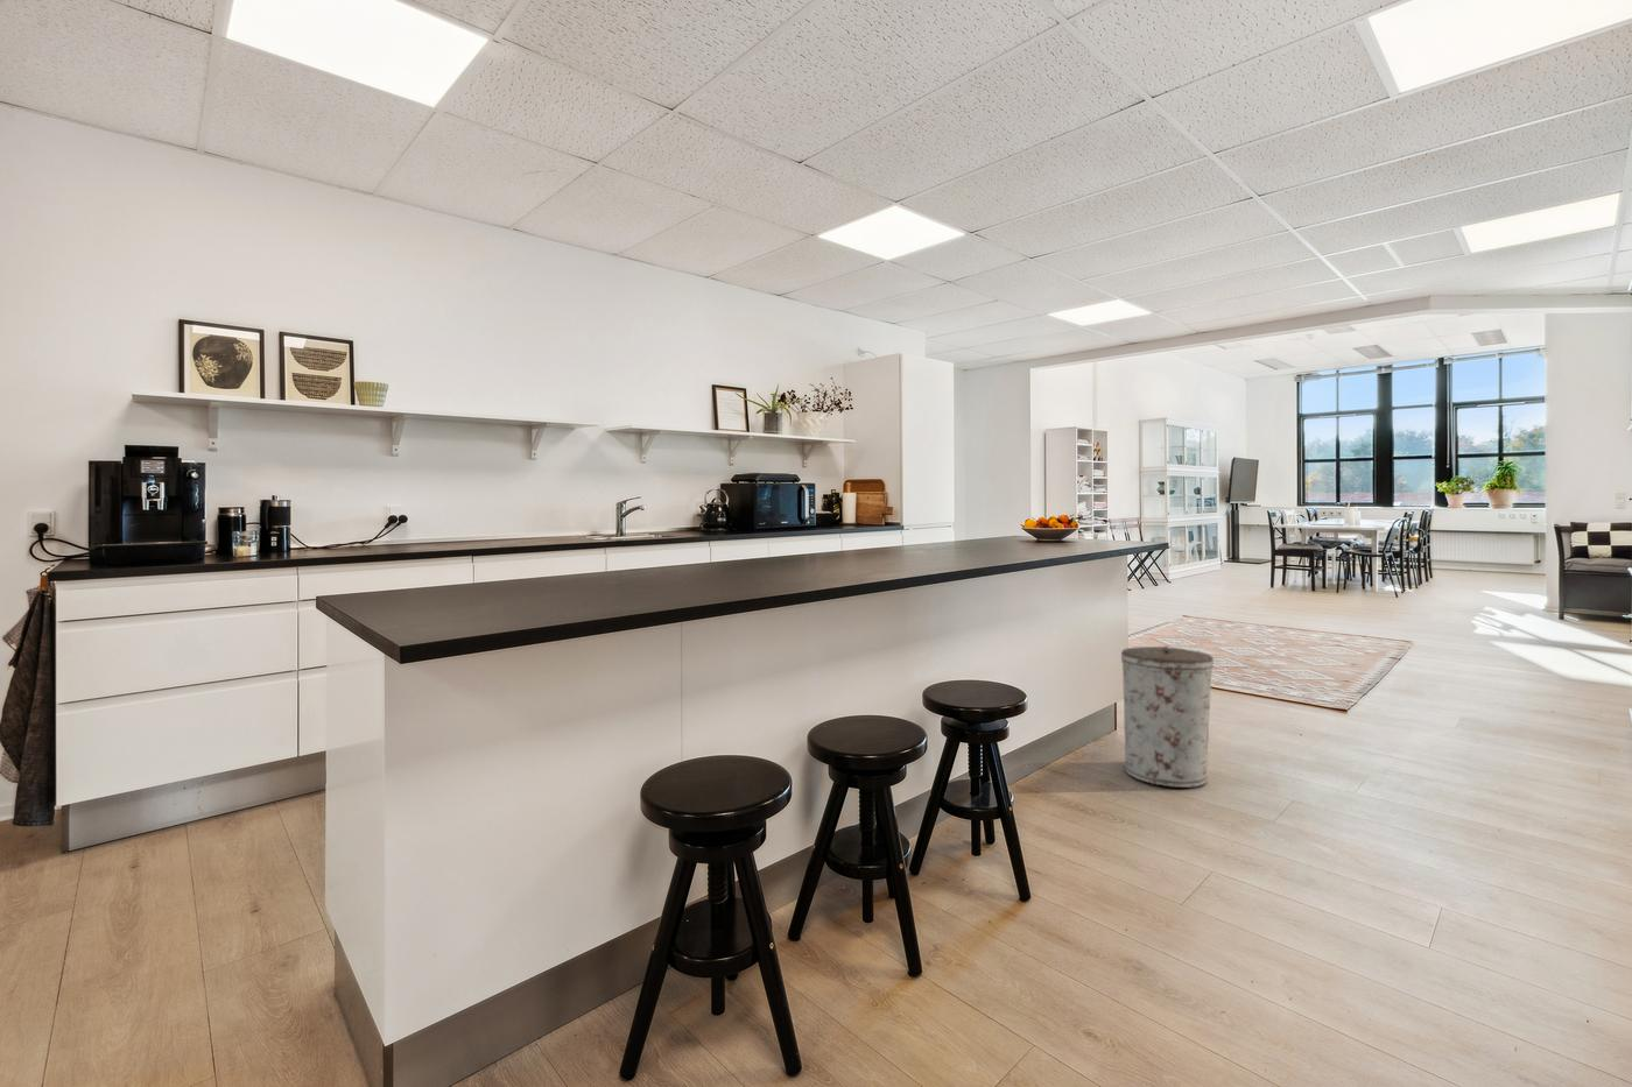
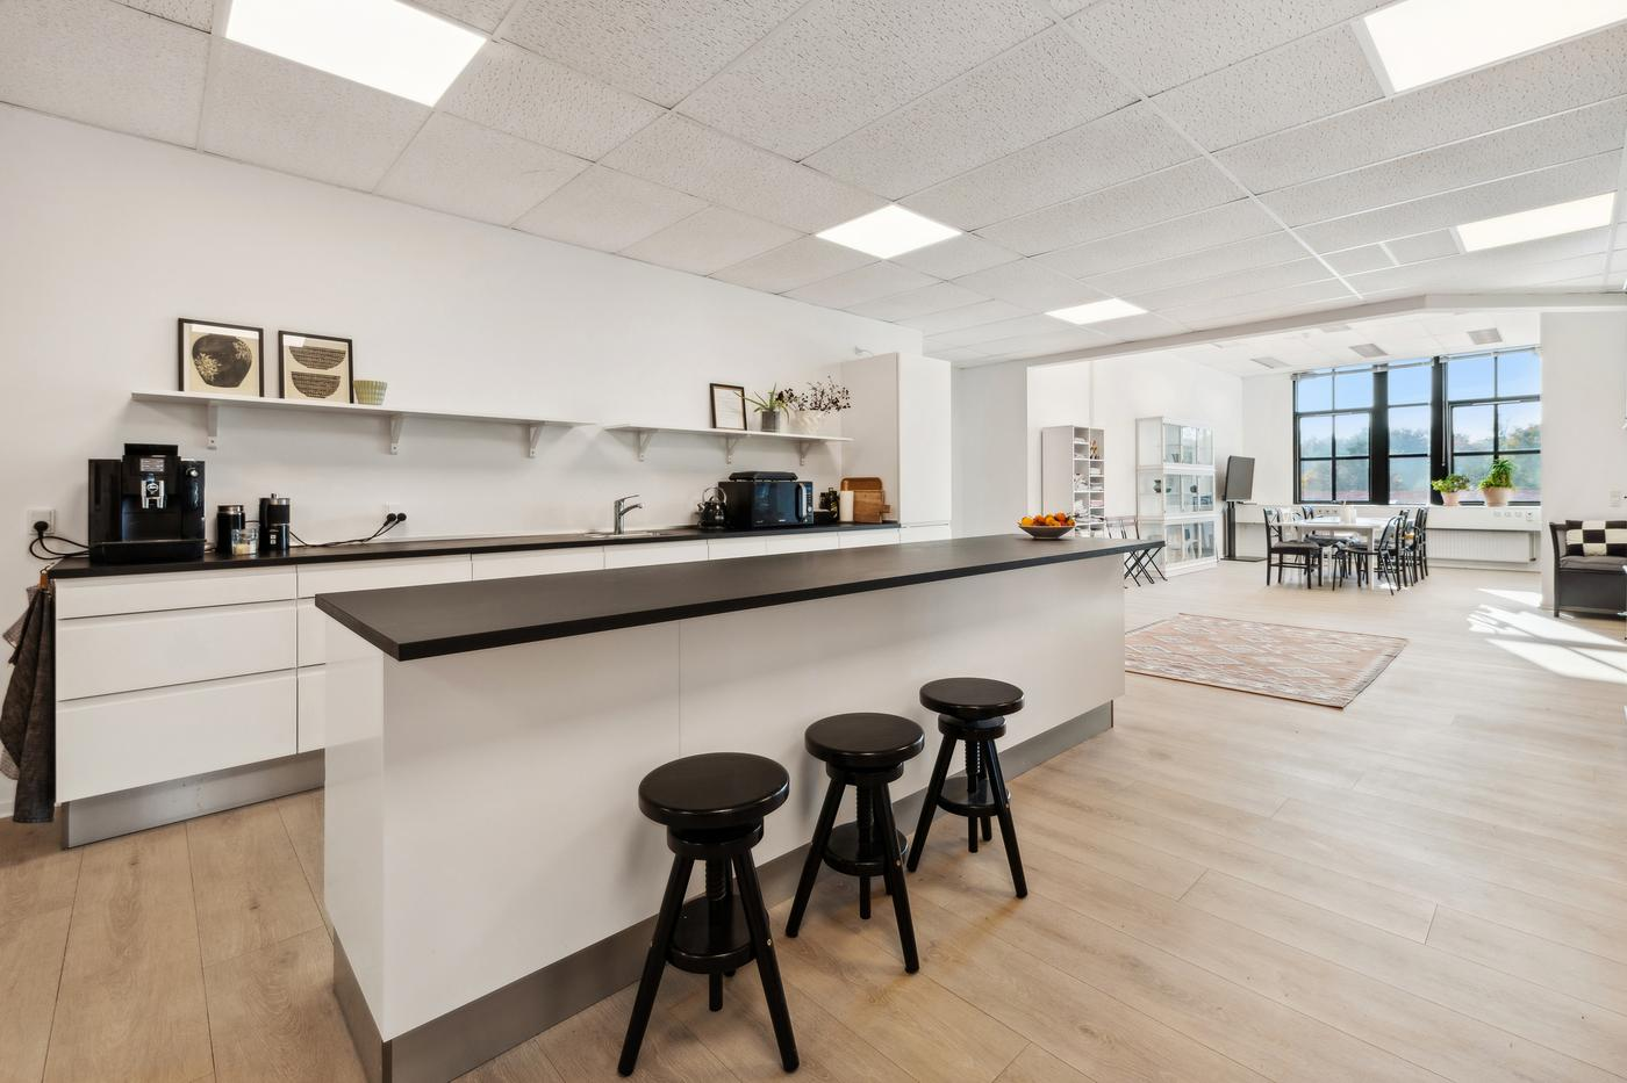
- trash can [1120,644,1215,789]
